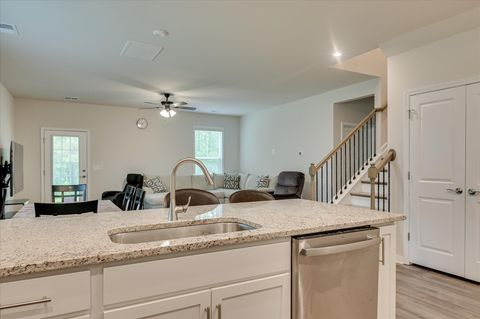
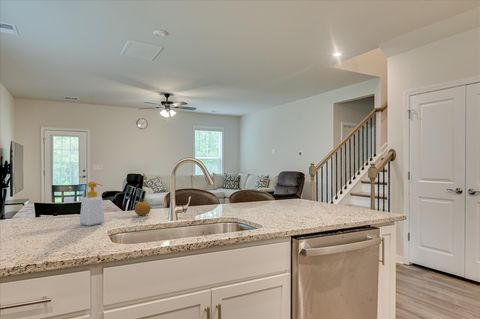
+ fruit [133,198,152,216]
+ soap bottle [79,181,106,227]
